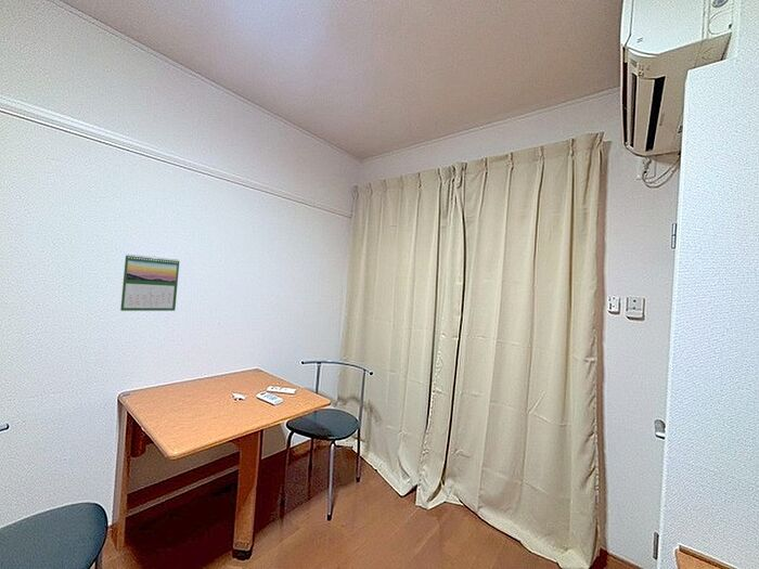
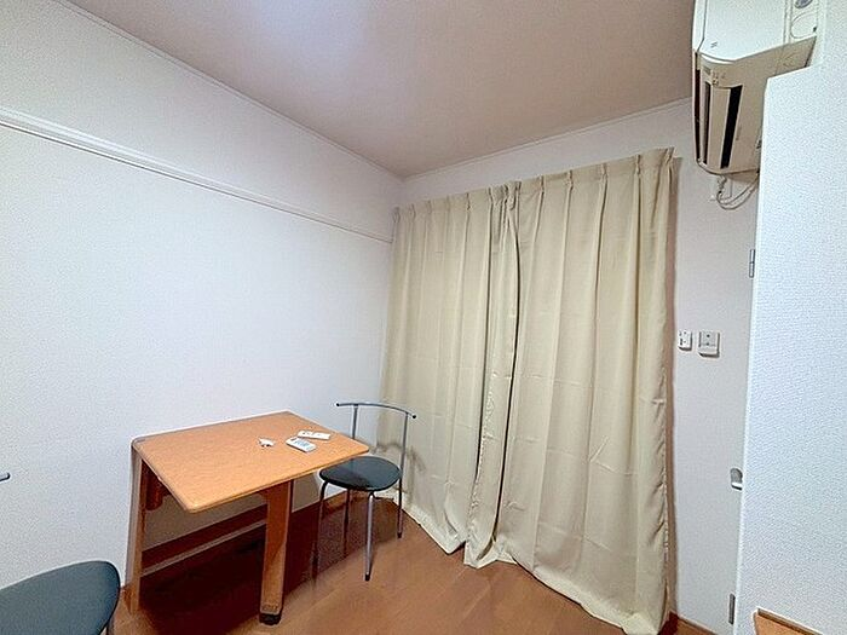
- calendar [119,254,180,312]
